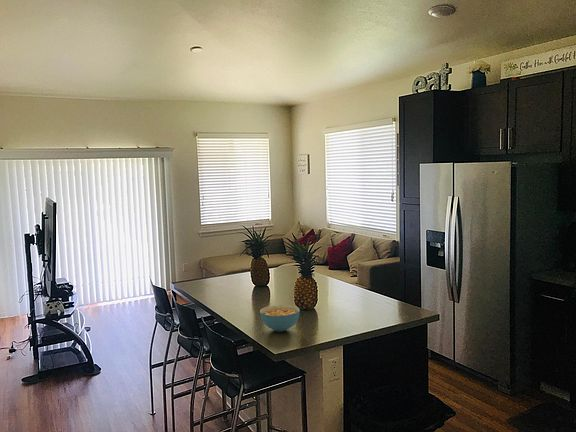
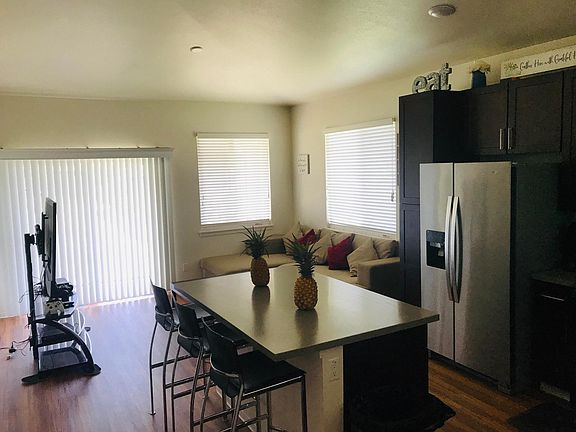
- cereal bowl [259,304,301,332]
